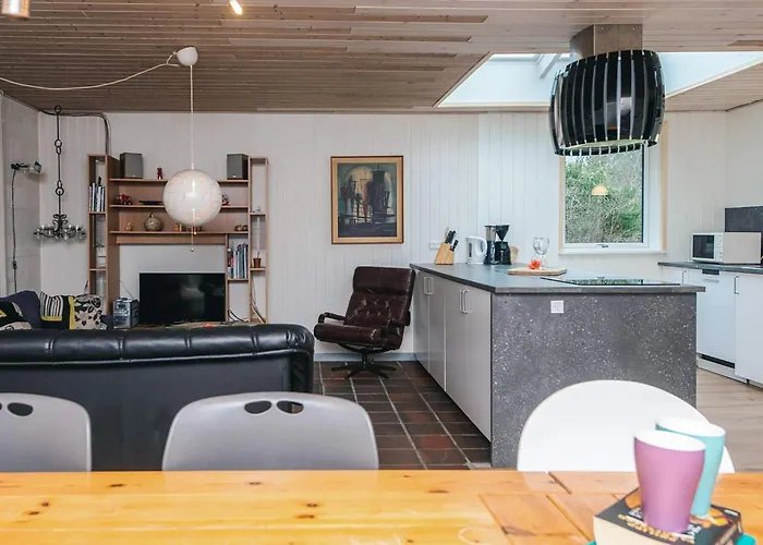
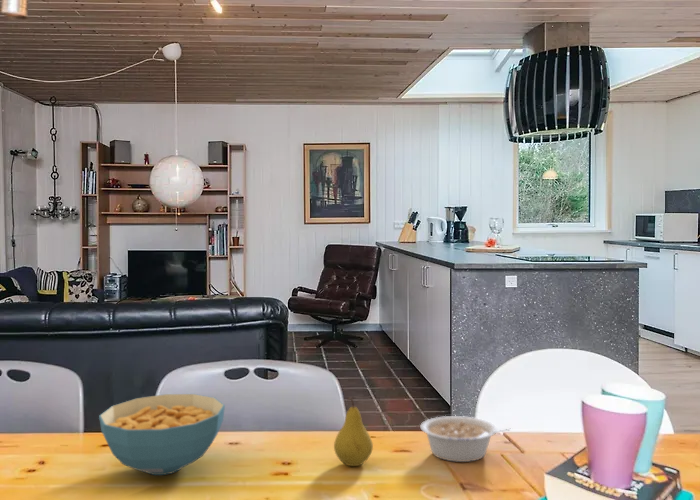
+ legume [419,415,512,463]
+ cereal bowl [98,393,226,476]
+ fruit [333,396,374,467]
